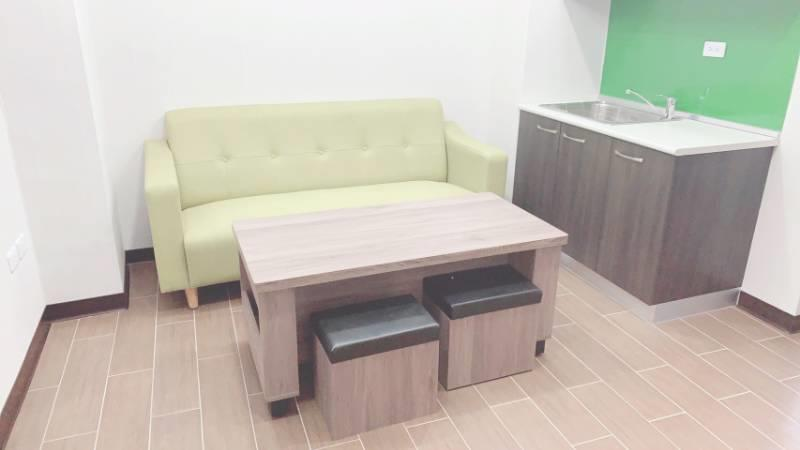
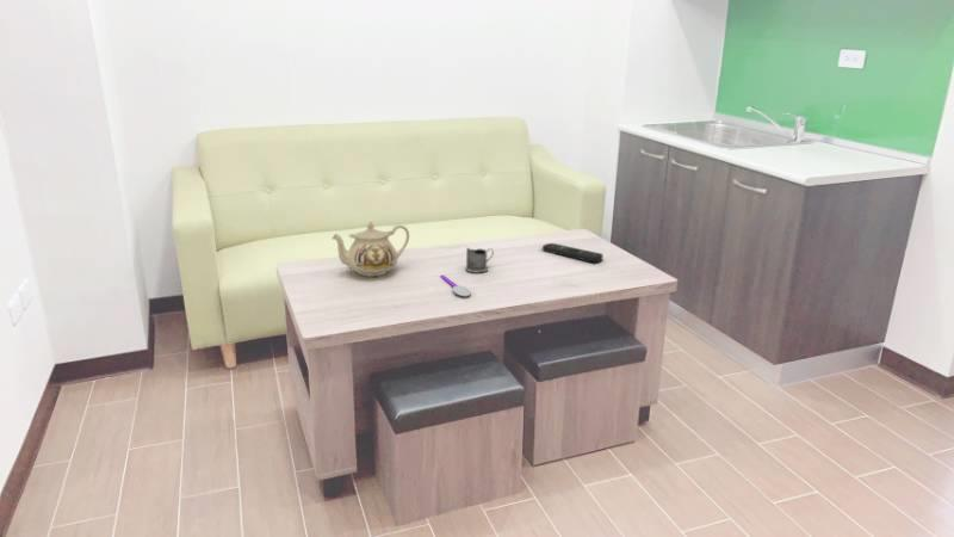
+ teapot [332,221,410,277]
+ tea glass holder [464,247,495,273]
+ spoon [439,274,472,297]
+ remote control [541,242,603,264]
